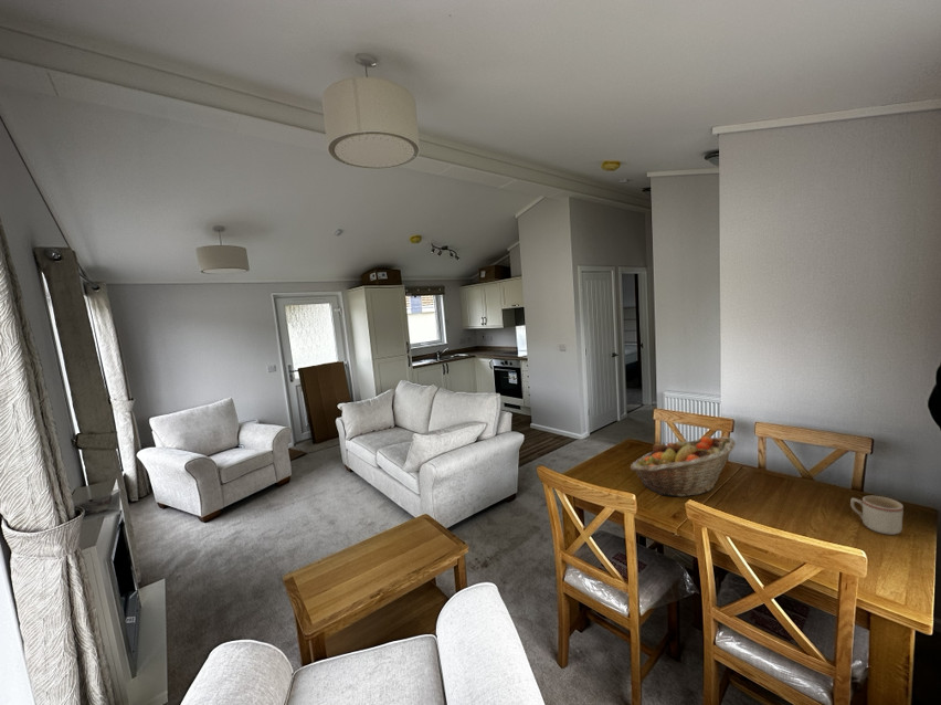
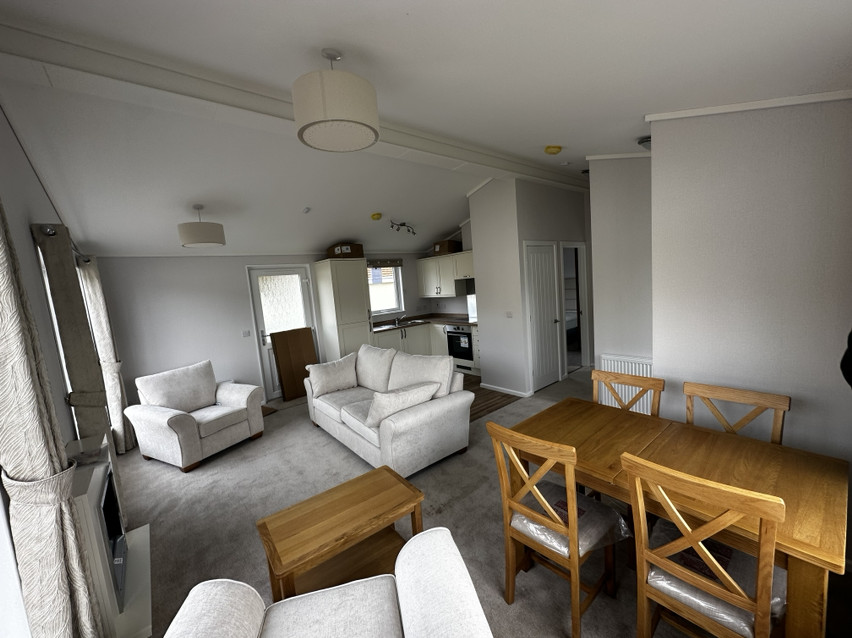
- mug [849,495,905,536]
- fruit basket [630,435,737,498]
